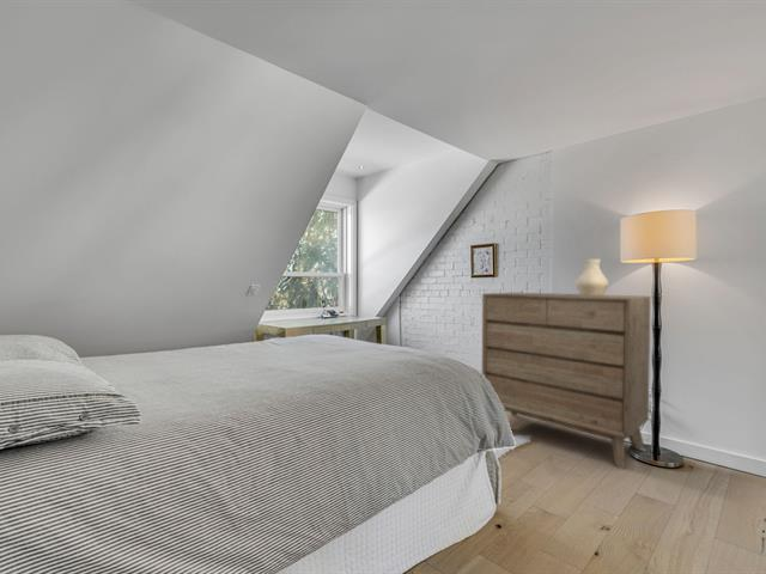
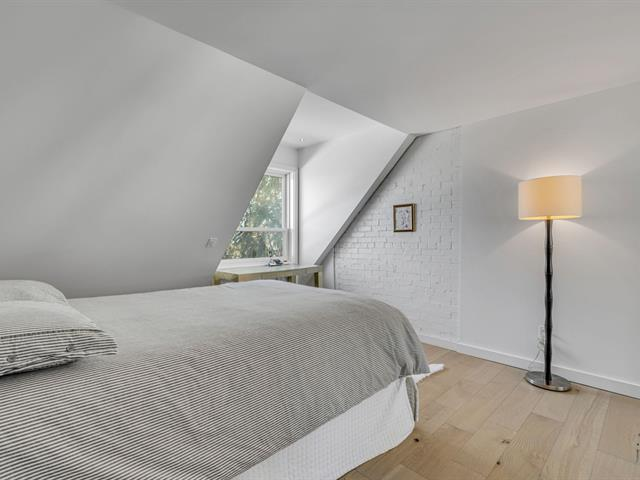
- dresser [481,291,651,470]
- vase [574,258,610,295]
